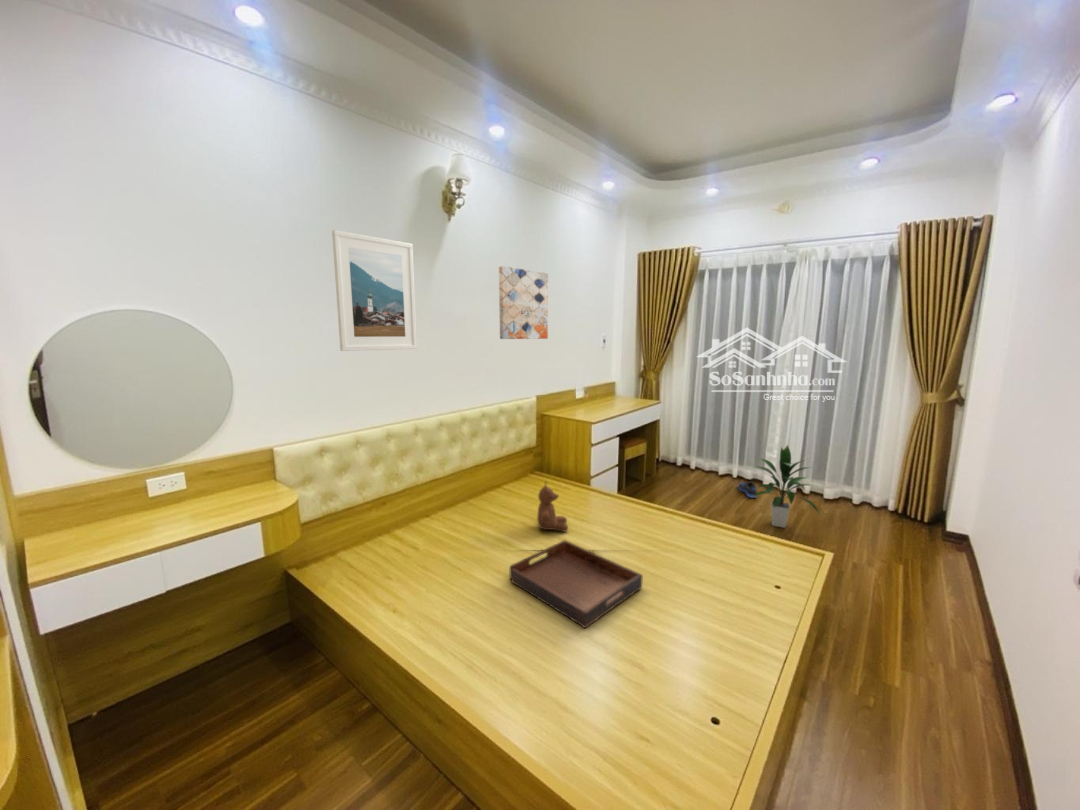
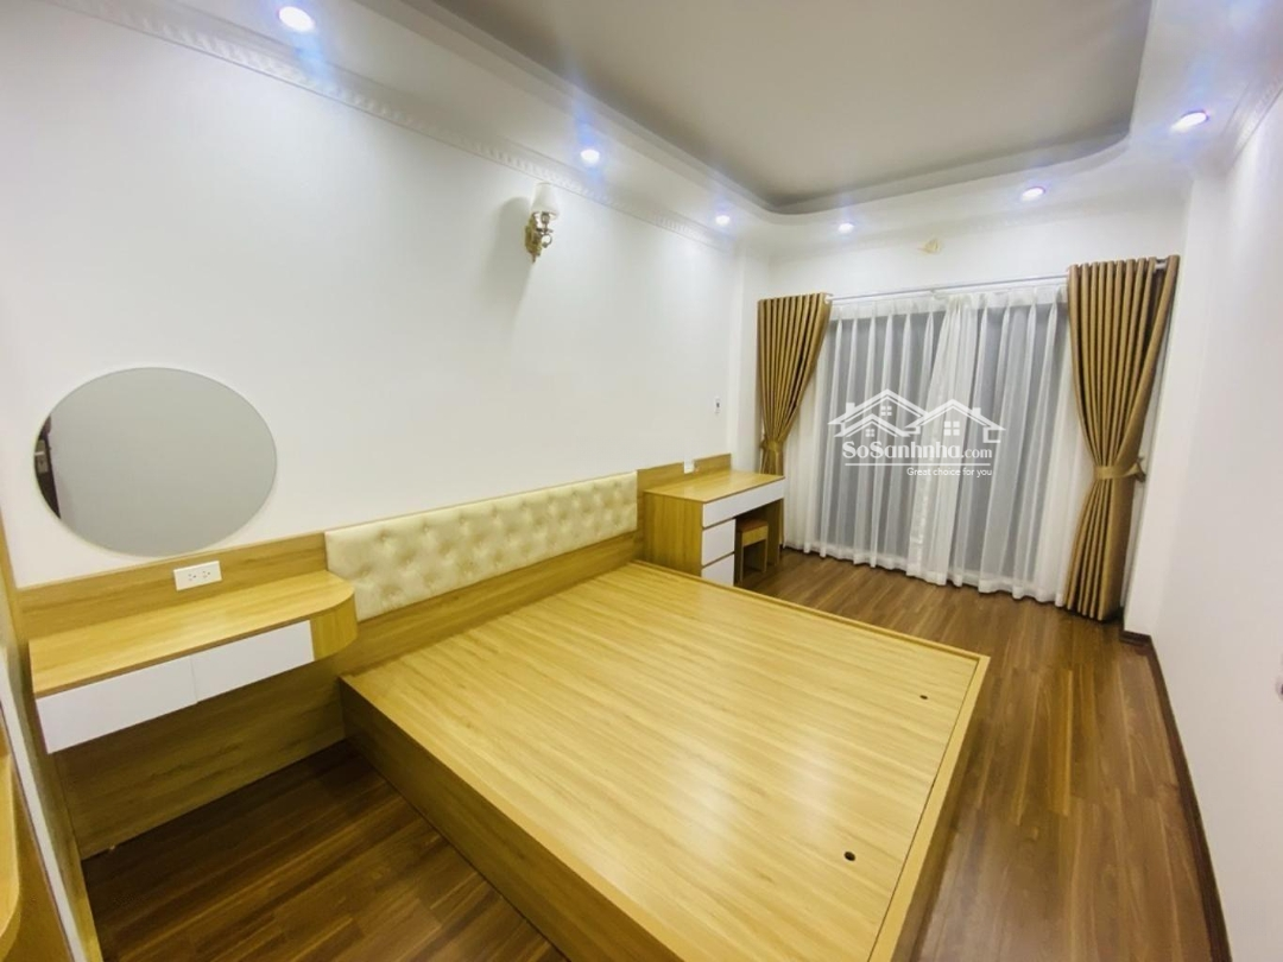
- sneaker [737,481,758,499]
- wall art [498,265,549,340]
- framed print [331,229,418,352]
- indoor plant [751,444,821,529]
- serving tray [509,539,644,629]
- teddy bear [536,480,569,533]
